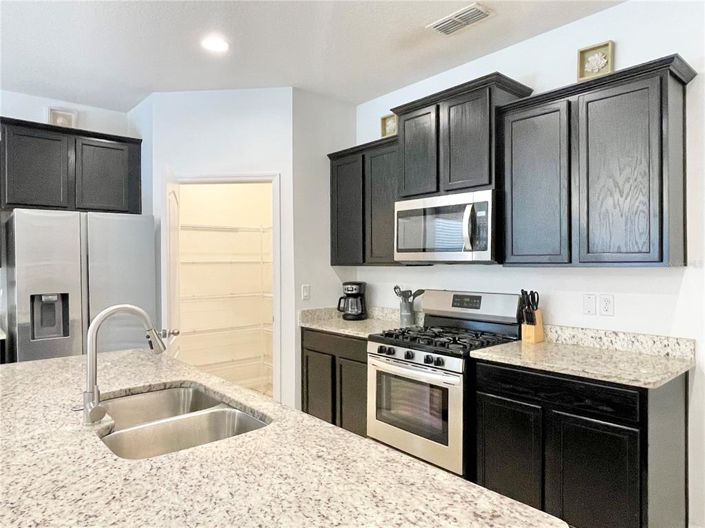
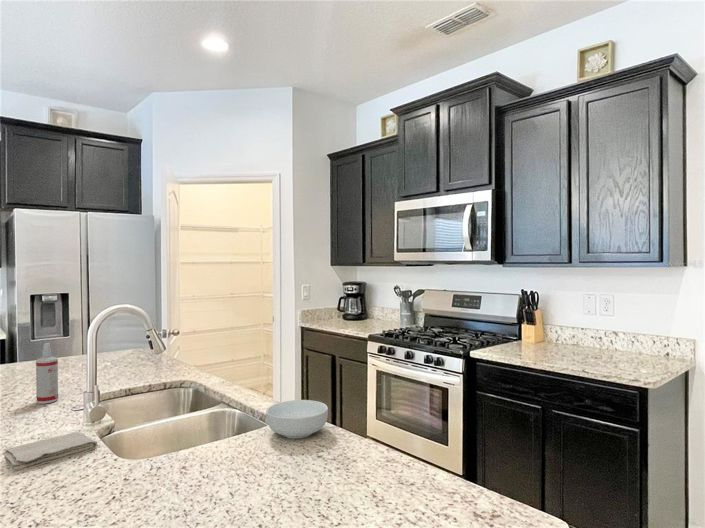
+ washcloth [2,431,98,471]
+ cereal bowl [265,399,329,439]
+ spray bottle [35,342,59,405]
